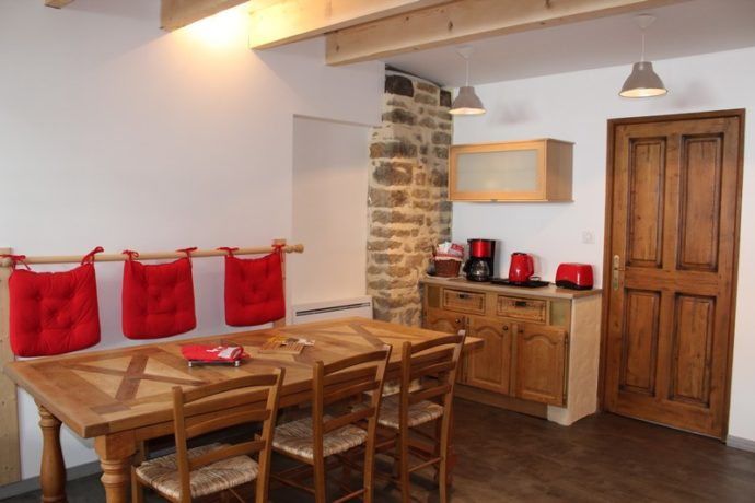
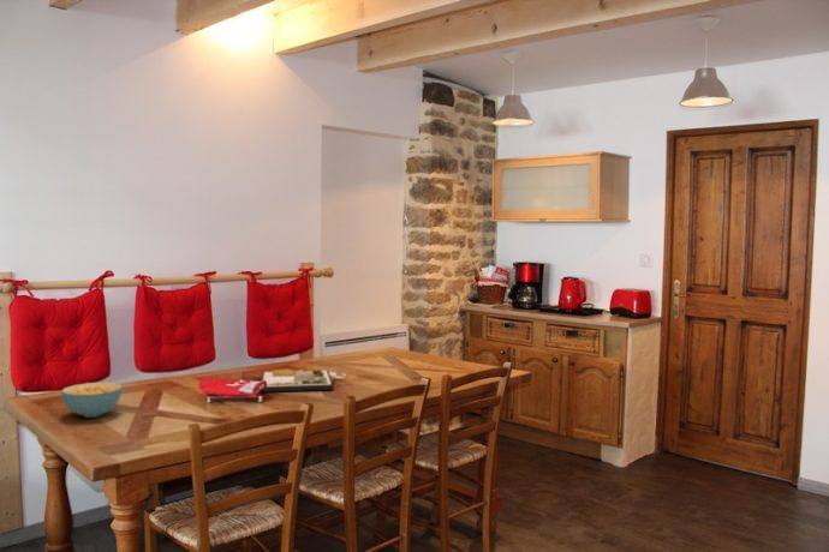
+ cereal bowl [60,382,124,419]
+ dinner plate [258,366,334,394]
